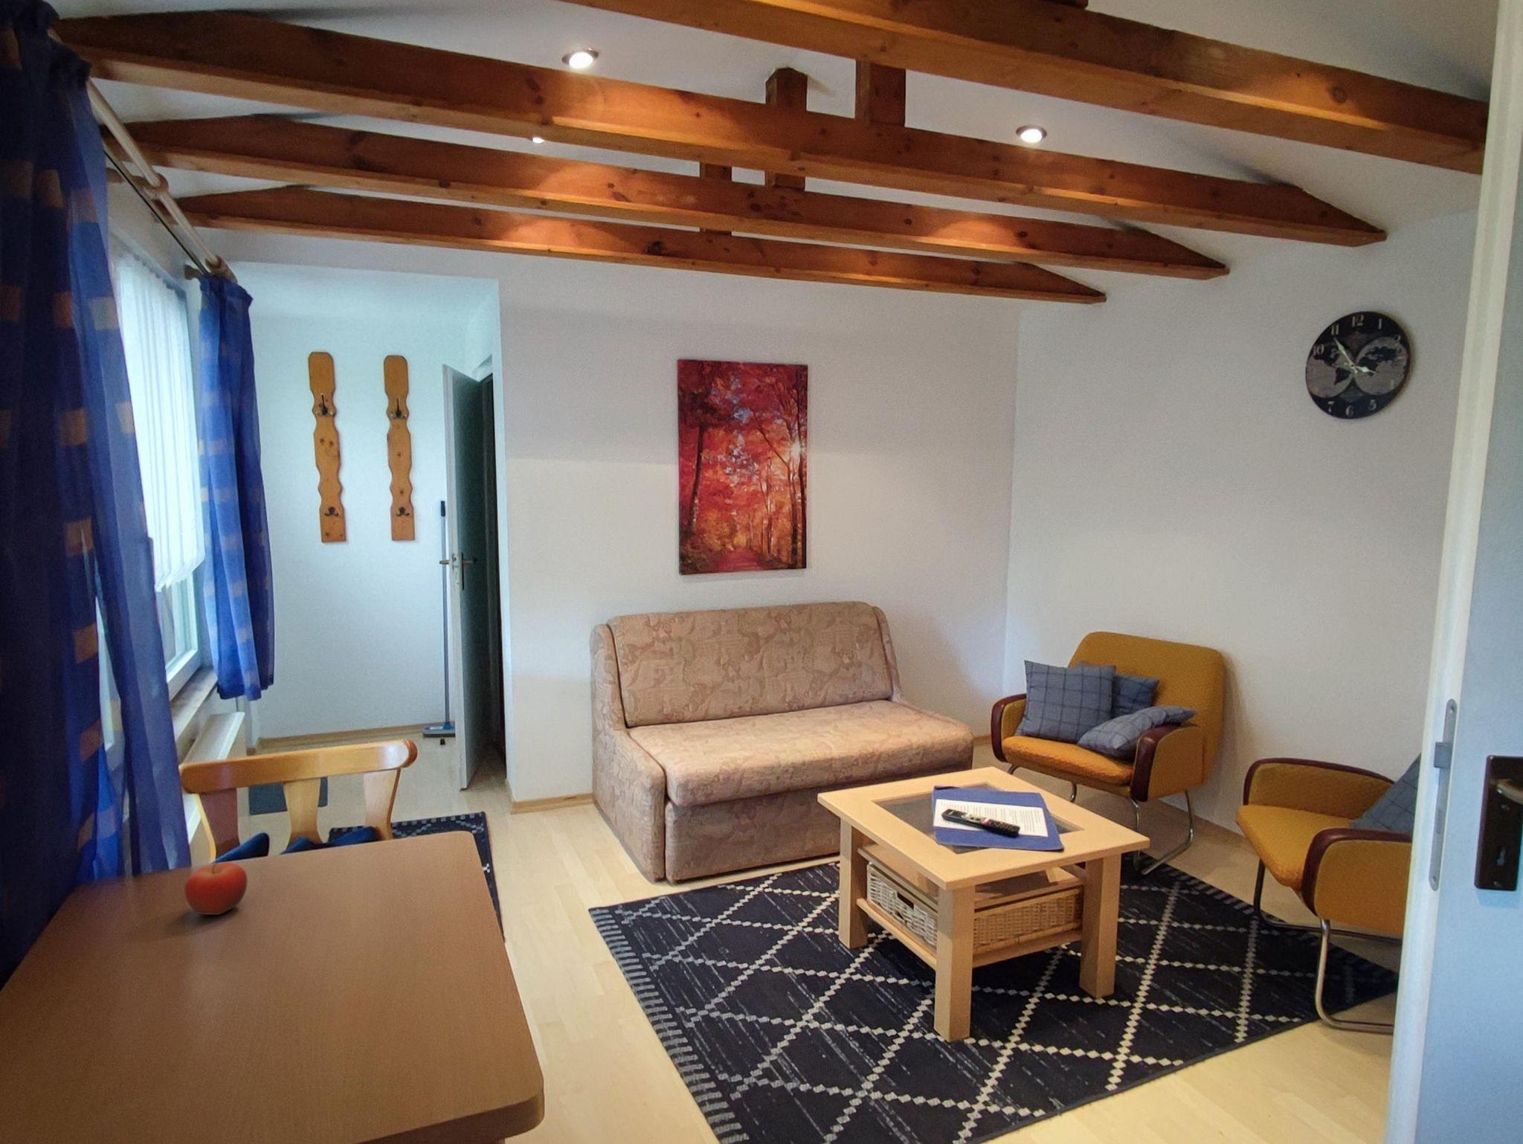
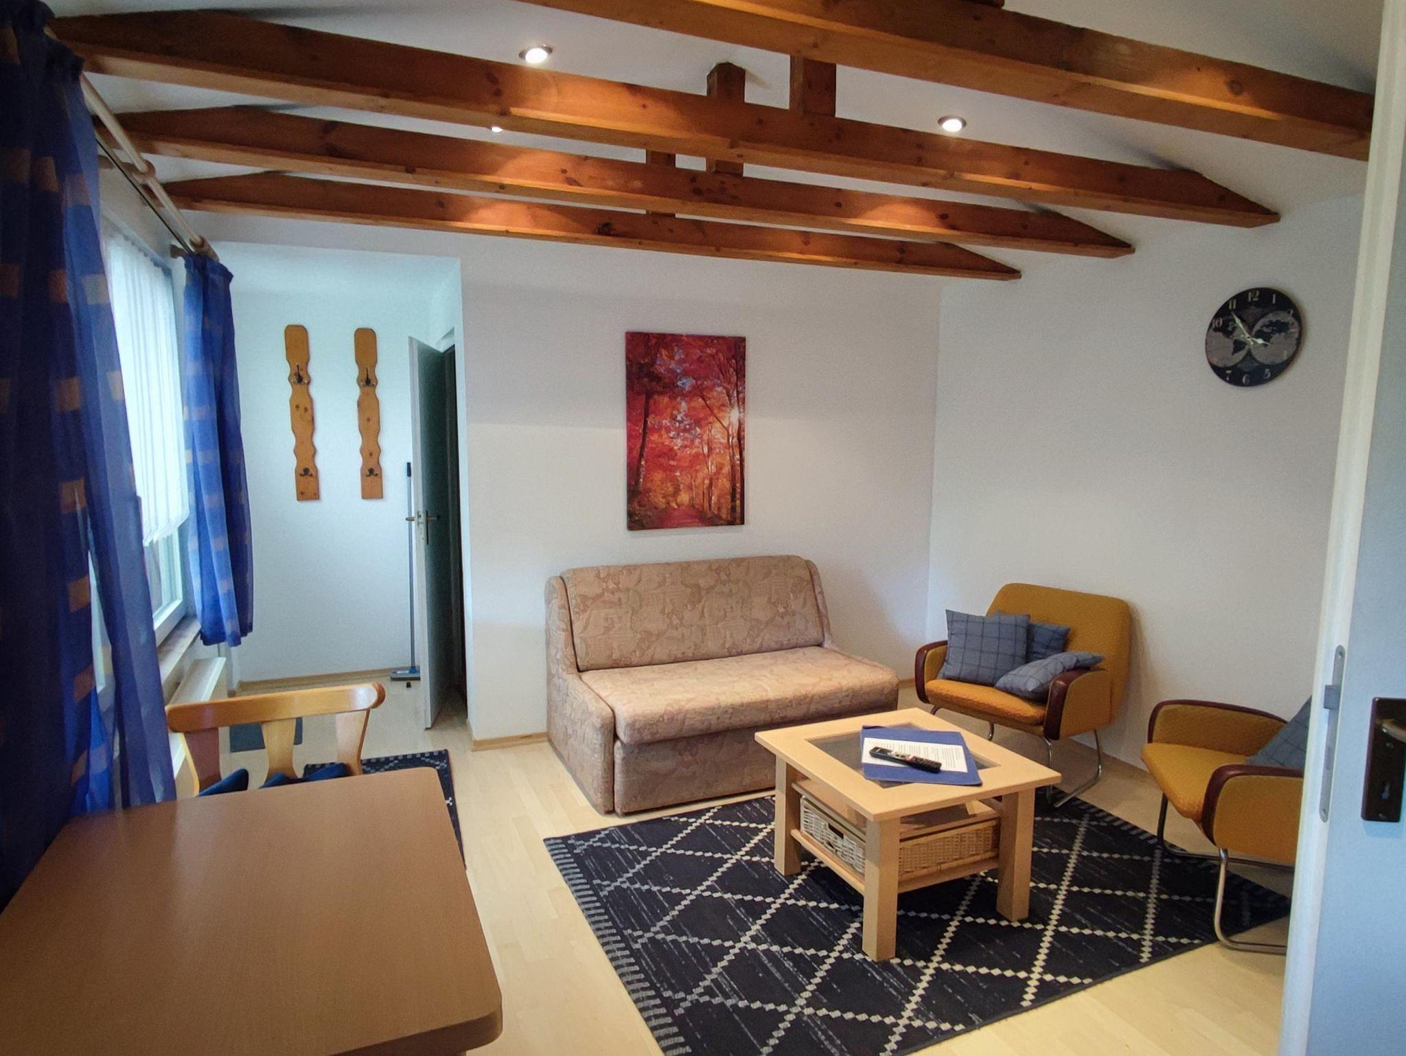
- fruit [184,860,249,916]
